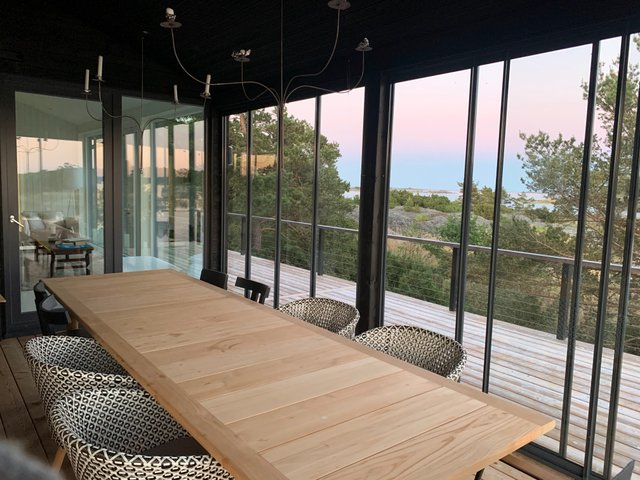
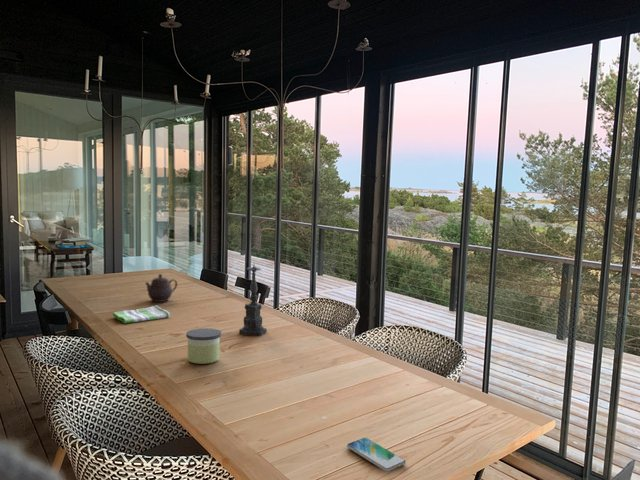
+ candle holder [238,264,268,337]
+ candle [185,327,222,365]
+ dish towel [112,304,171,324]
+ smartphone [346,437,407,472]
+ teapot [144,273,178,303]
